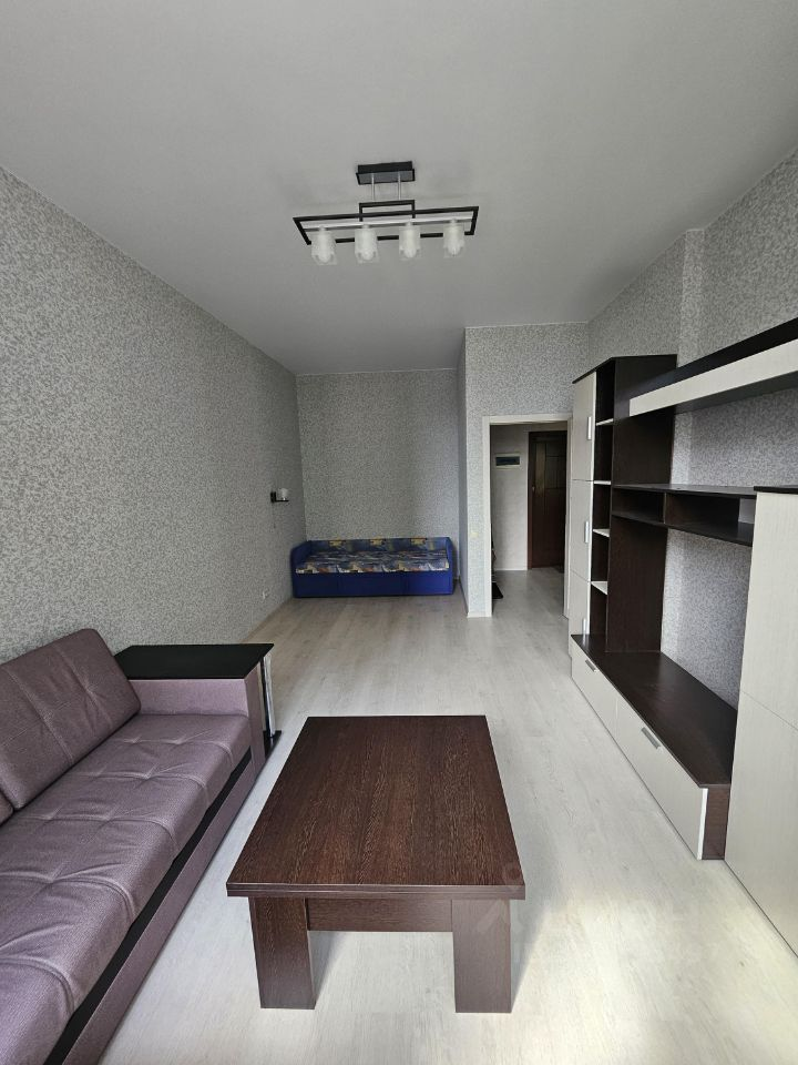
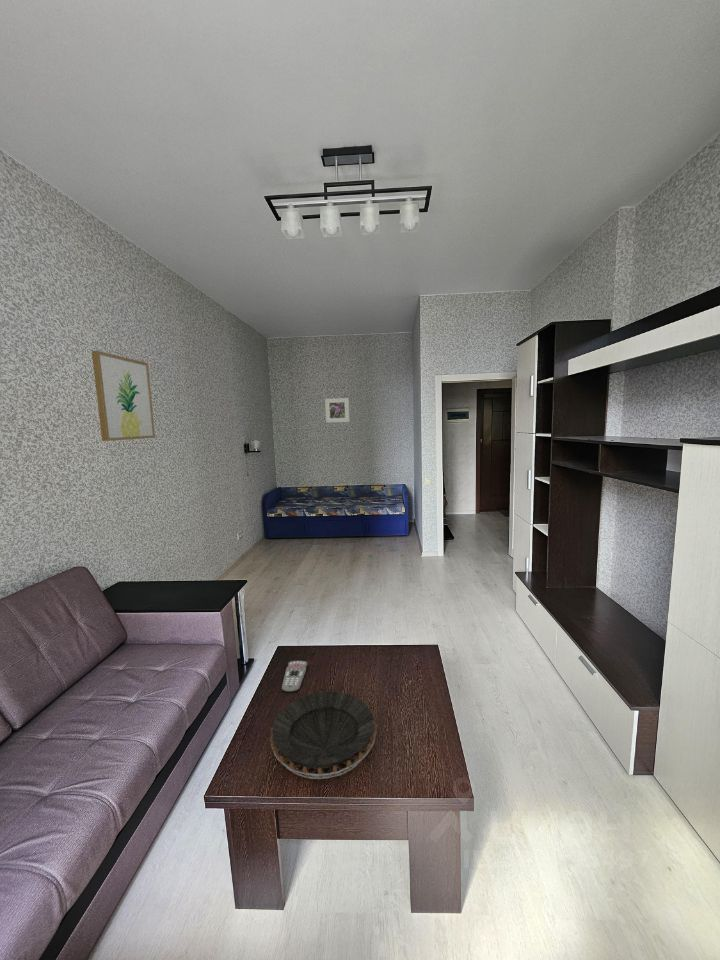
+ remote control [281,660,308,693]
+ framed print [324,397,350,424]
+ wall art [91,350,156,442]
+ decorative bowl [269,690,378,780]
